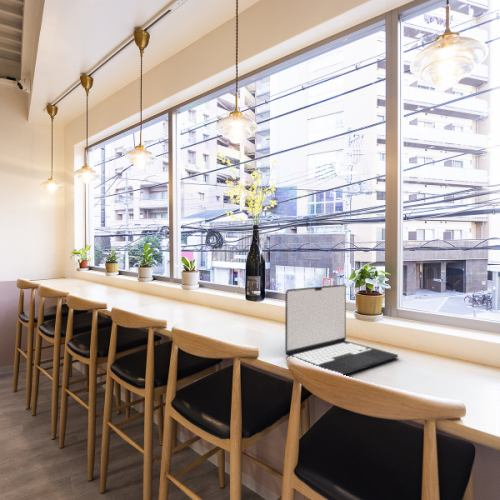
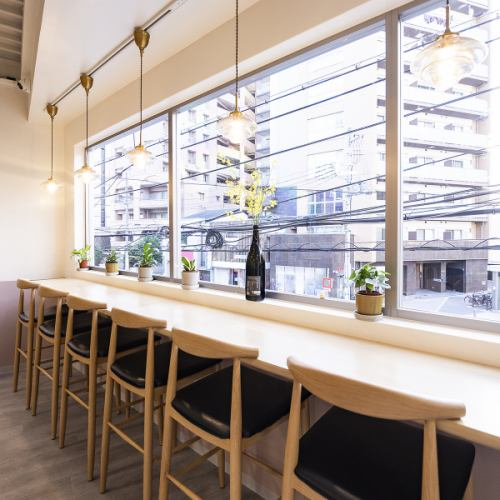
- laptop [284,284,399,376]
